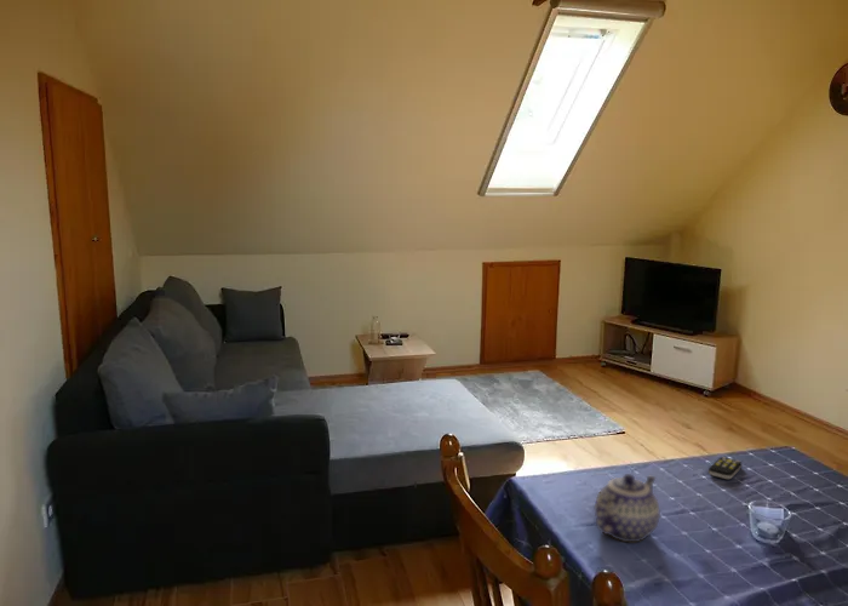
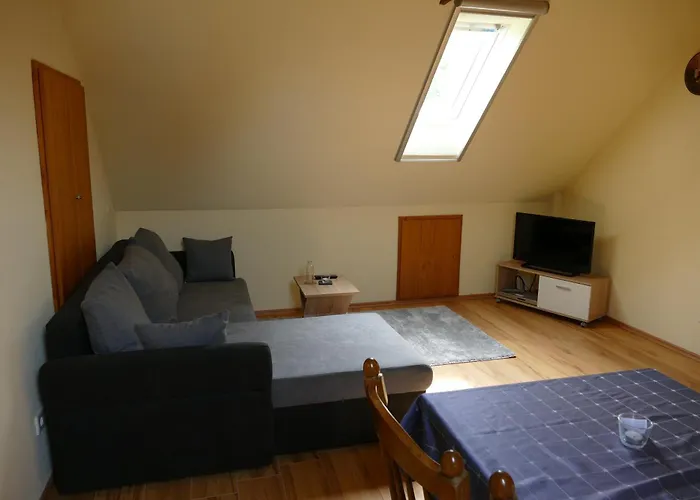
- remote control [707,456,743,480]
- teapot [594,473,661,543]
